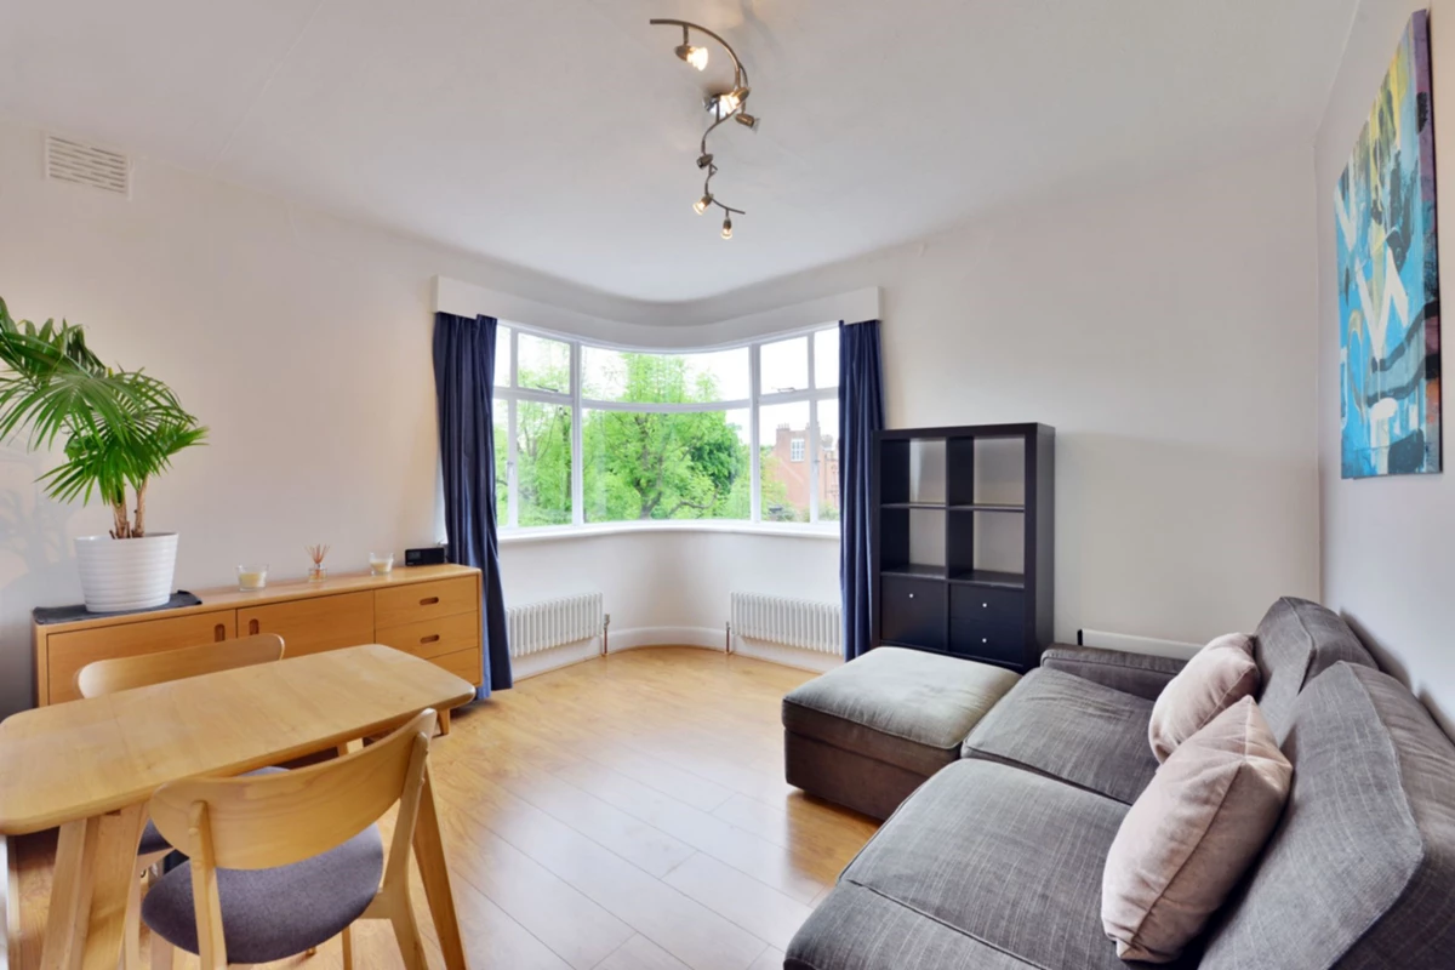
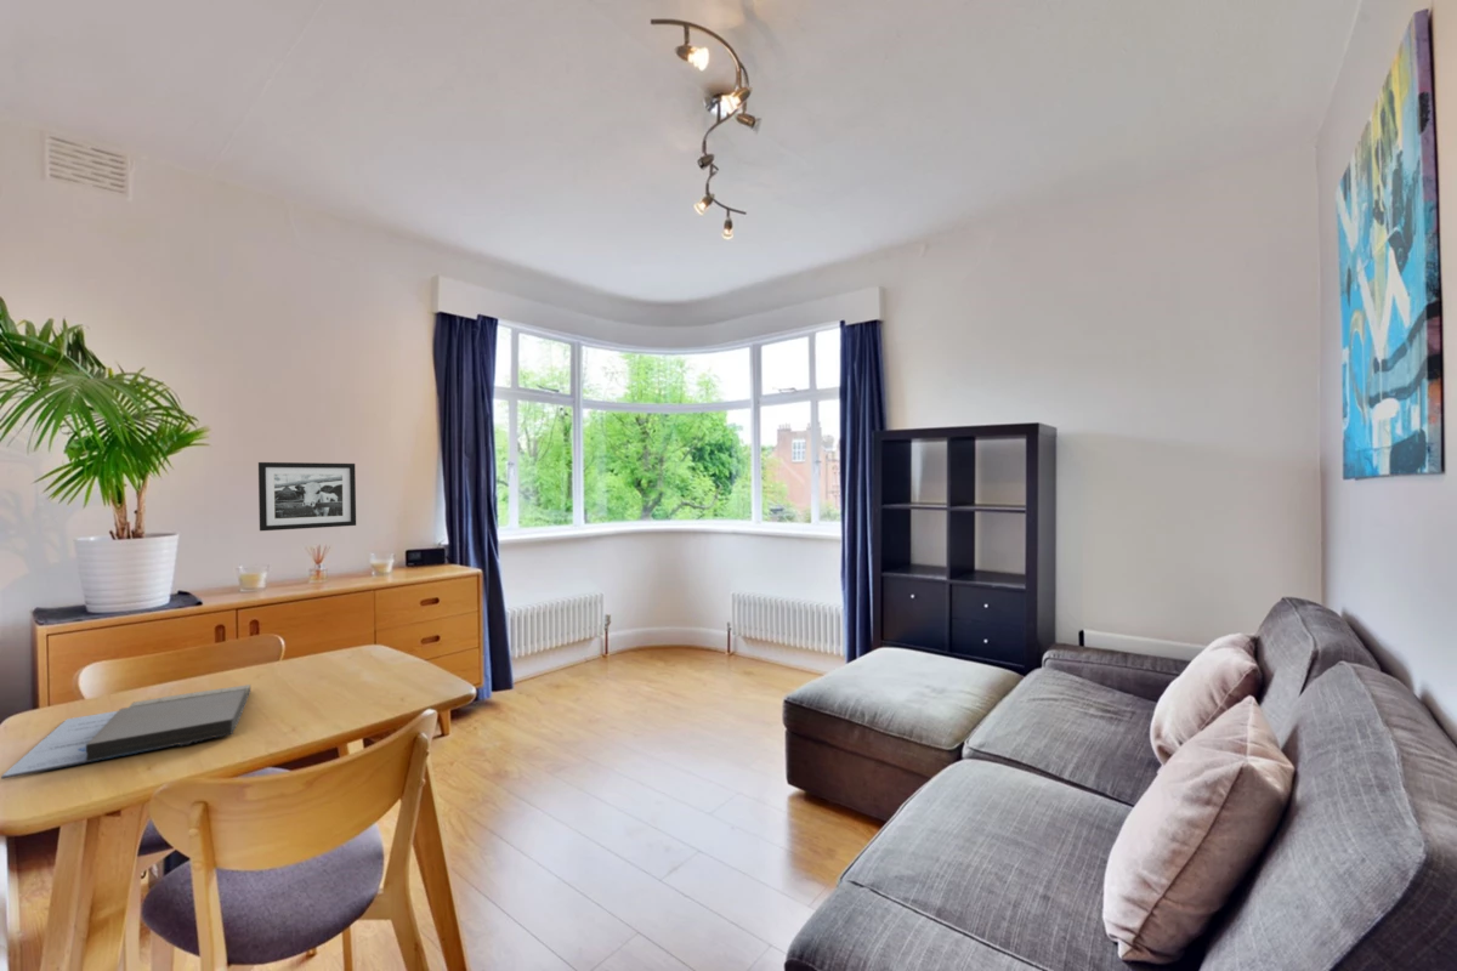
+ notebook [0,683,251,780]
+ picture frame [257,461,357,532]
